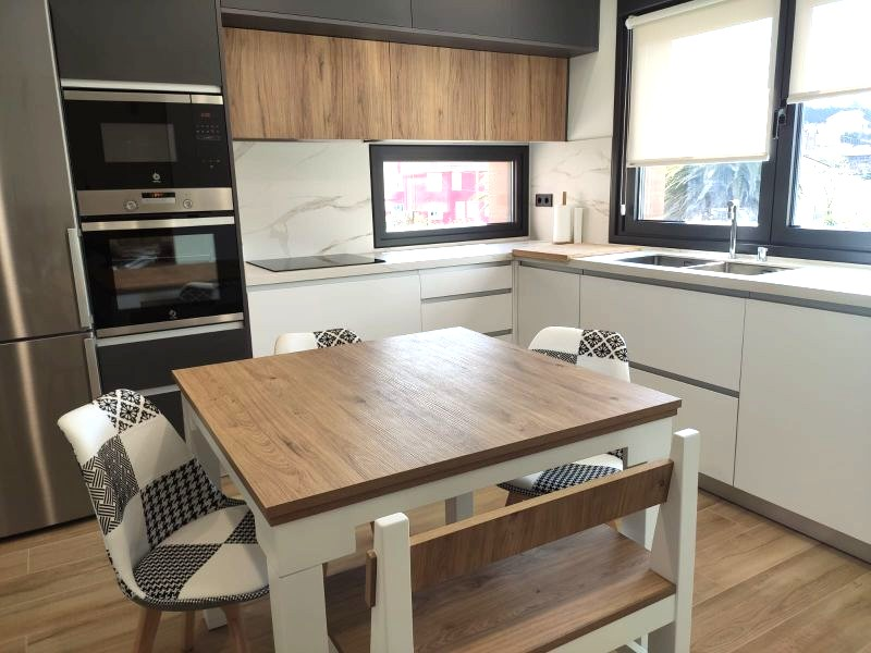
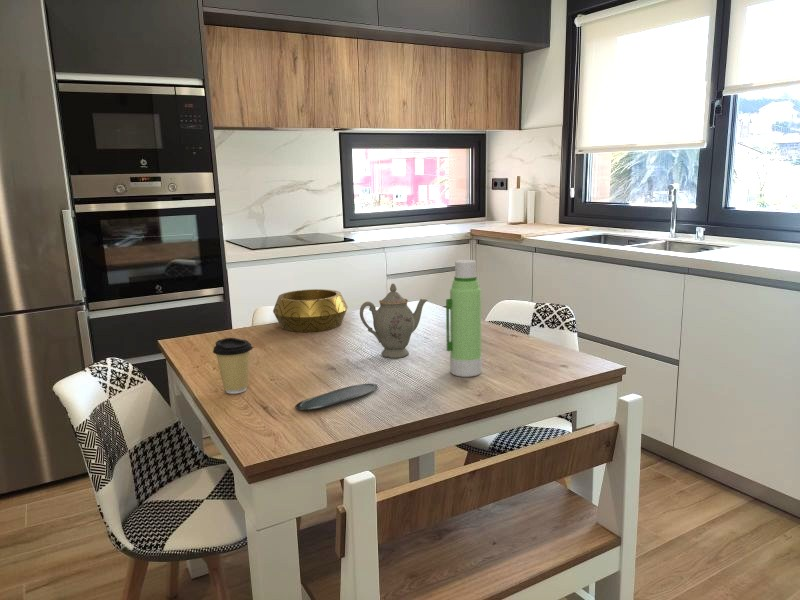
+ decorative bowl [272,288,349,333]
+ coffee cup [212,337,253,395]
+ oval tray [294,383,379,411]
+ water bottle [445,259,483,378]
+ chinaware [359,282,428,359]
